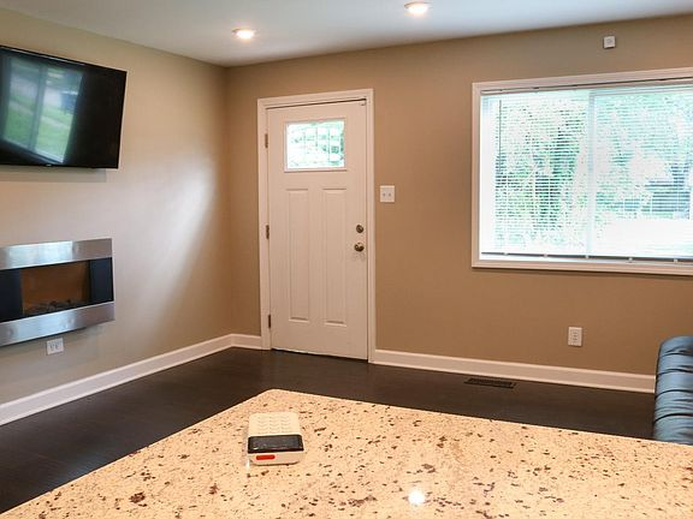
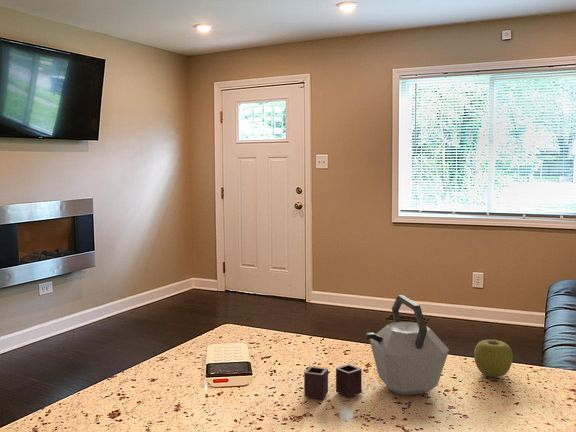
+ kettle [303,294,450,400]
+ apple [473,339,514,378]
